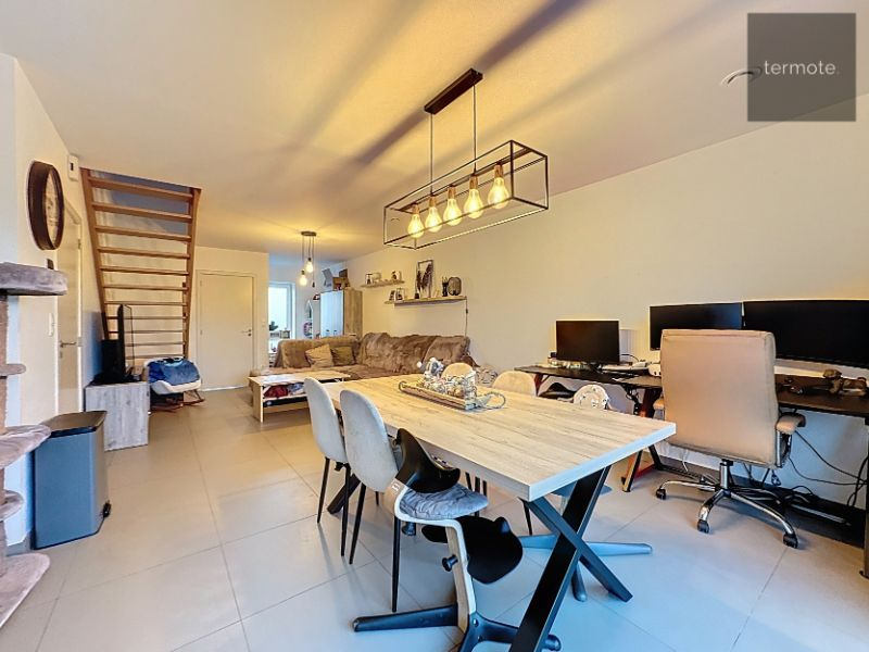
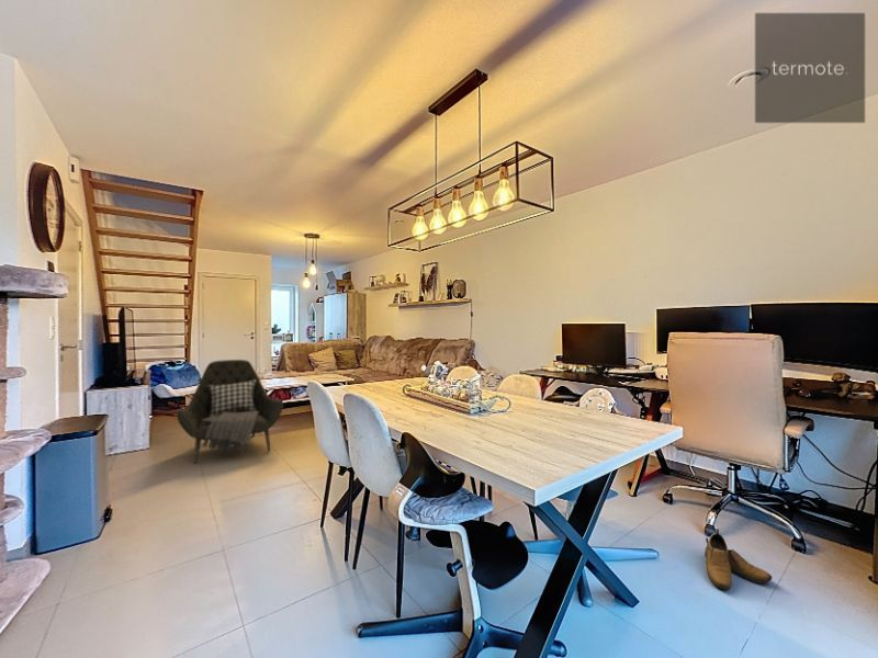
+ armchair [176,359,284,464]
+ shoe [703,527,773,590]
